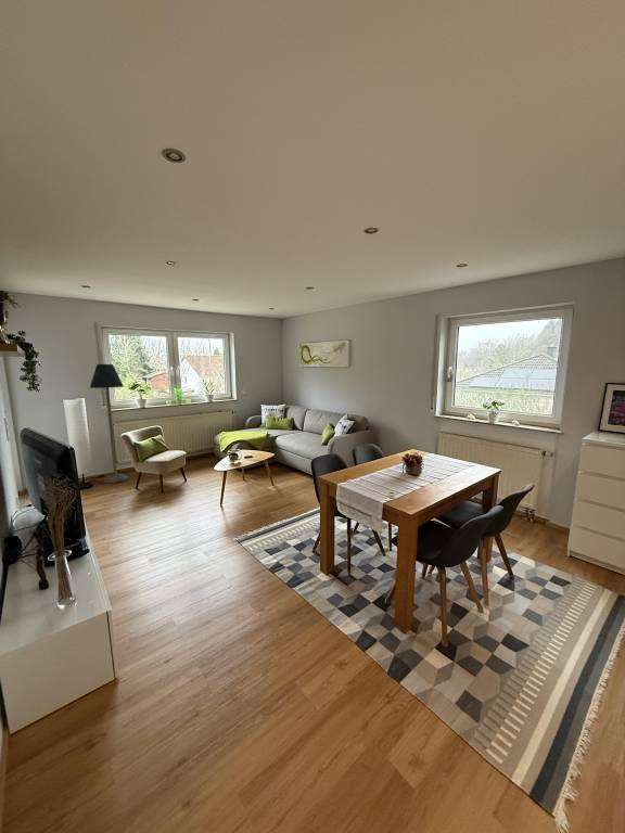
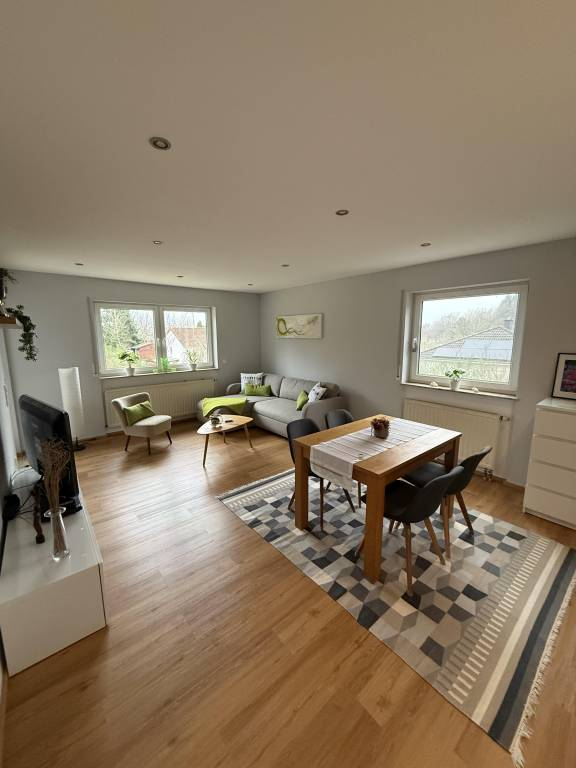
- floor lamp [89,363,130,484]
